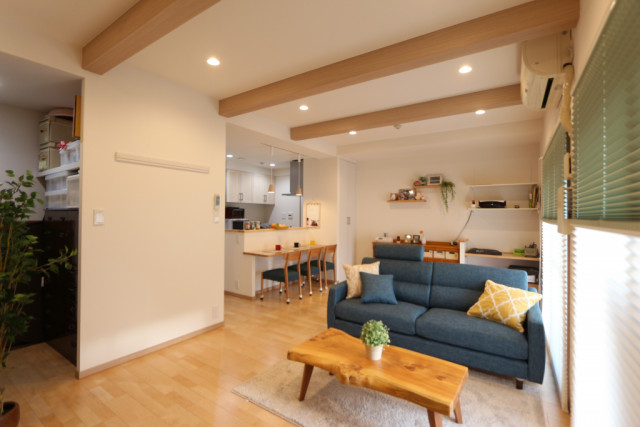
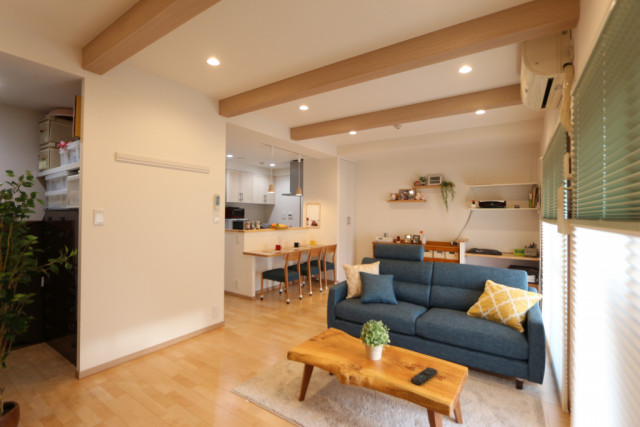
+ remote control [410,366,438,386]
